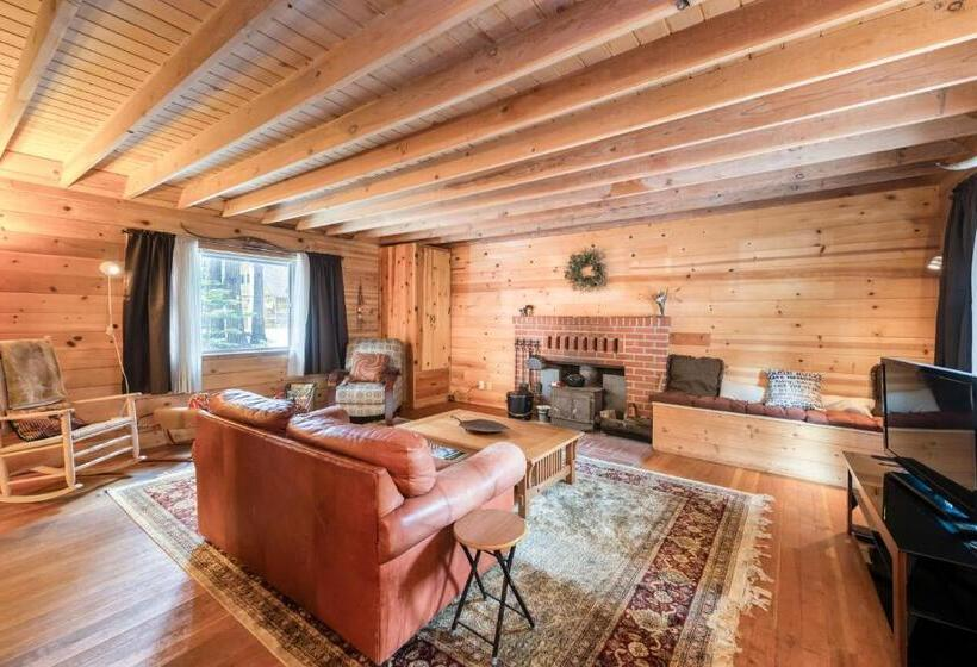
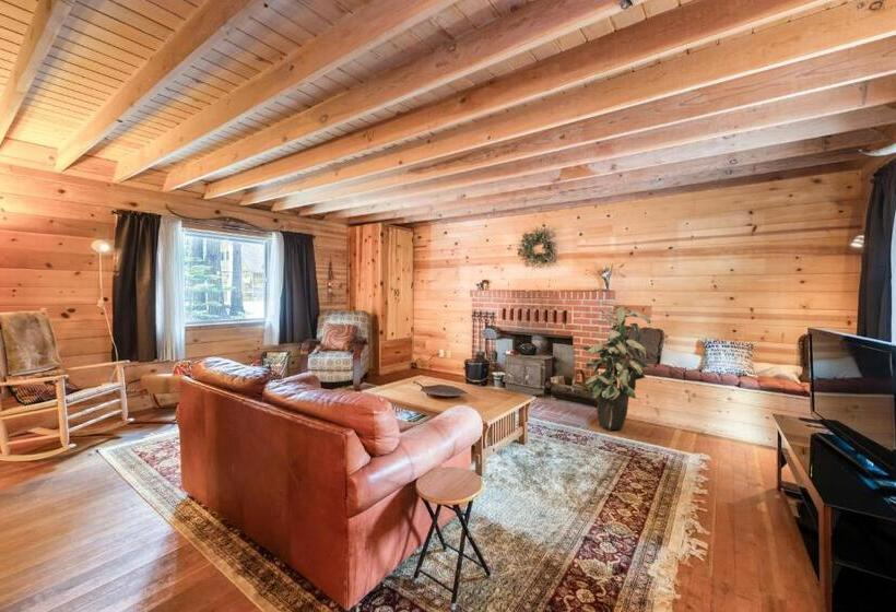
+ indoor plant [580,301,652,431]
